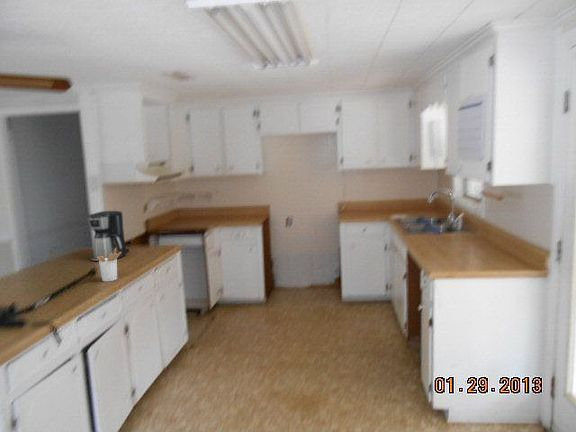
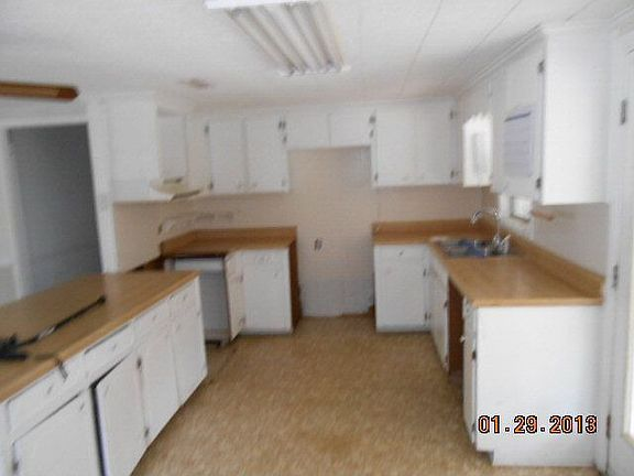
- coffee maker [86,210,130,262]
- utensil holder [97,248,122,283]
